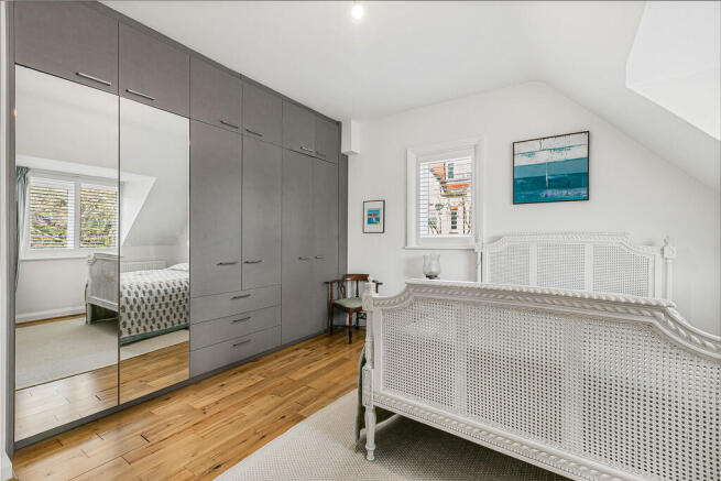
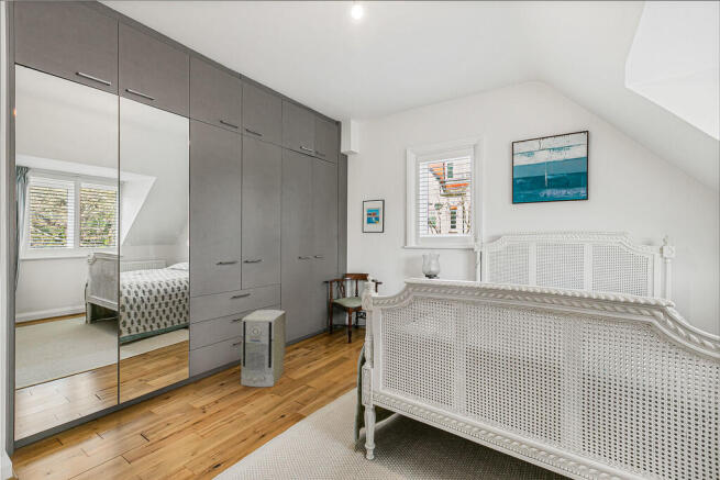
+ air purifier [240,309,287,388]
